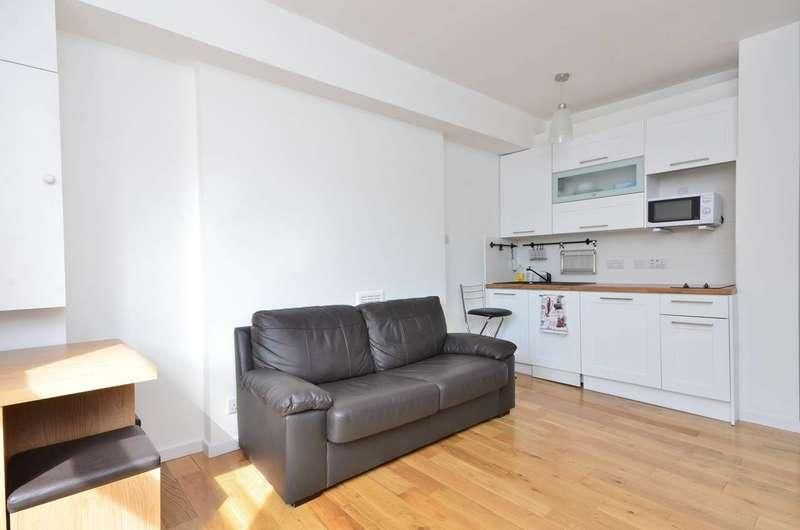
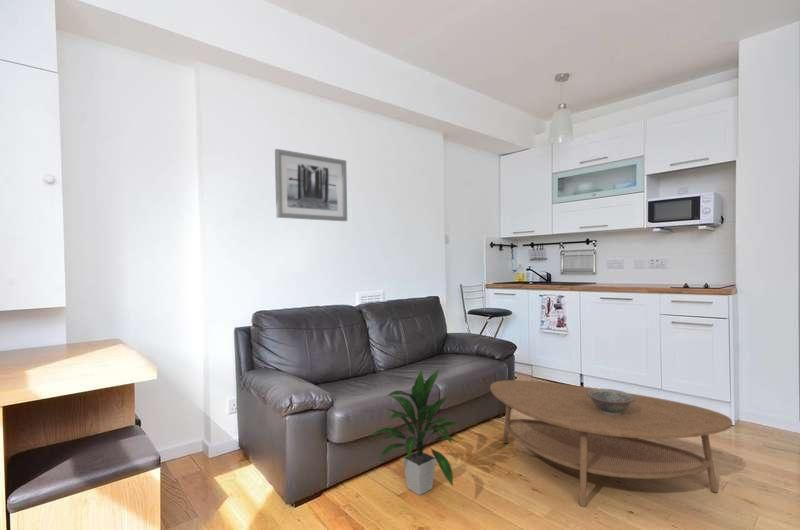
+ wall art [274,148,348,222]
+ coffee table [489,379,733,508]
+ indoor plant [368,367,460,496]
+ decorative bowl [587,388,635,415]
